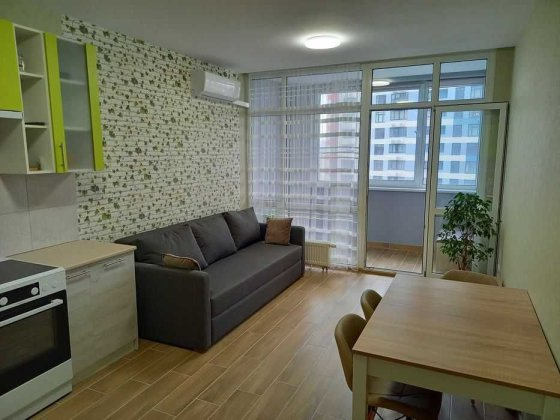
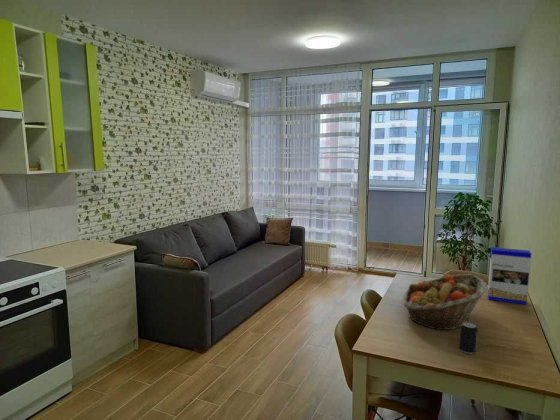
+ cereal box [487,246,532,306]
+ beverage can [459,321,479,355]
+ fruit basket [401,273,488,331]
